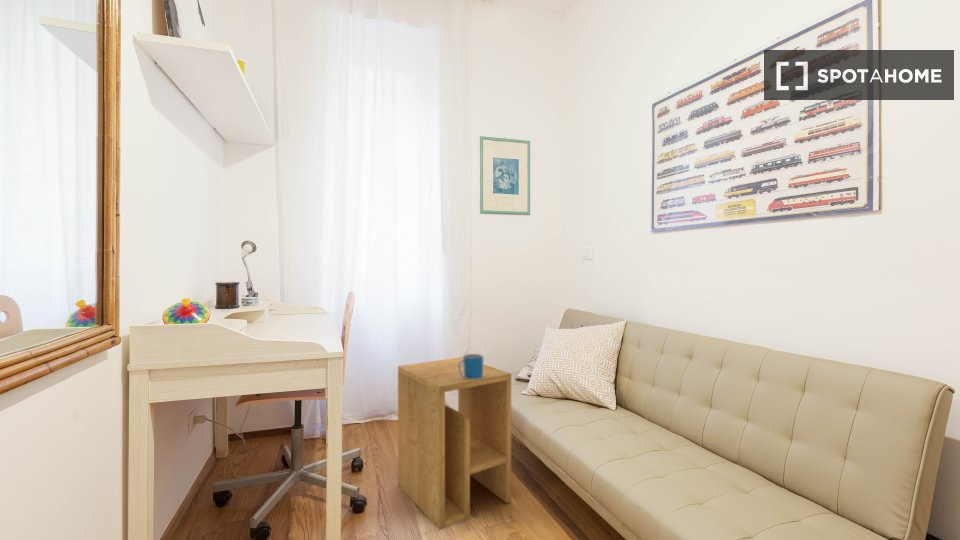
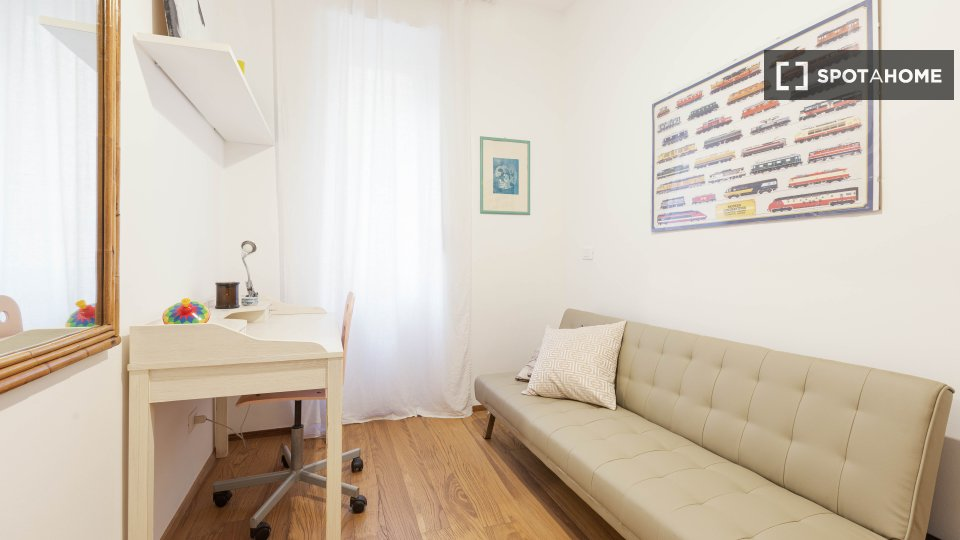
- side table [397,356,512,531]
- mug [458,353,484,380]
